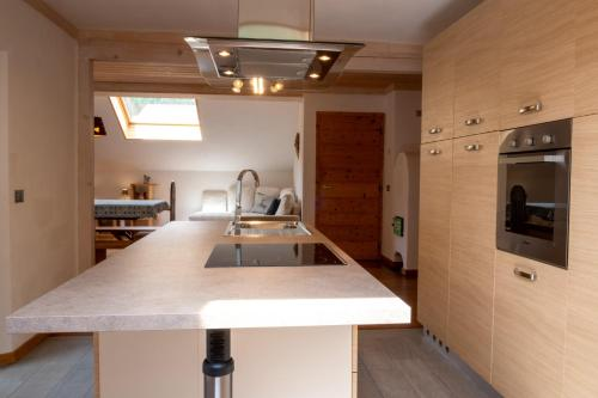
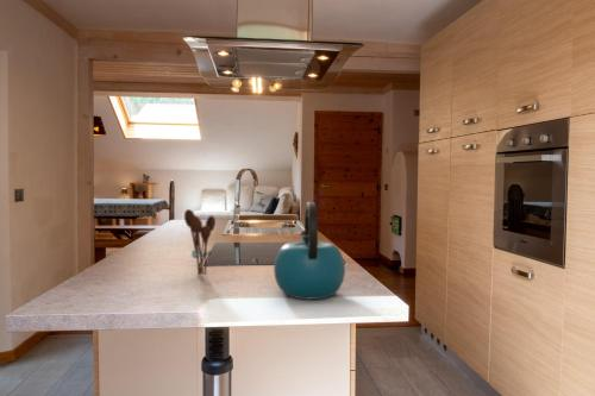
+ utensil holder [183,208,217,276]
+ kettle [273,201,346,300]
